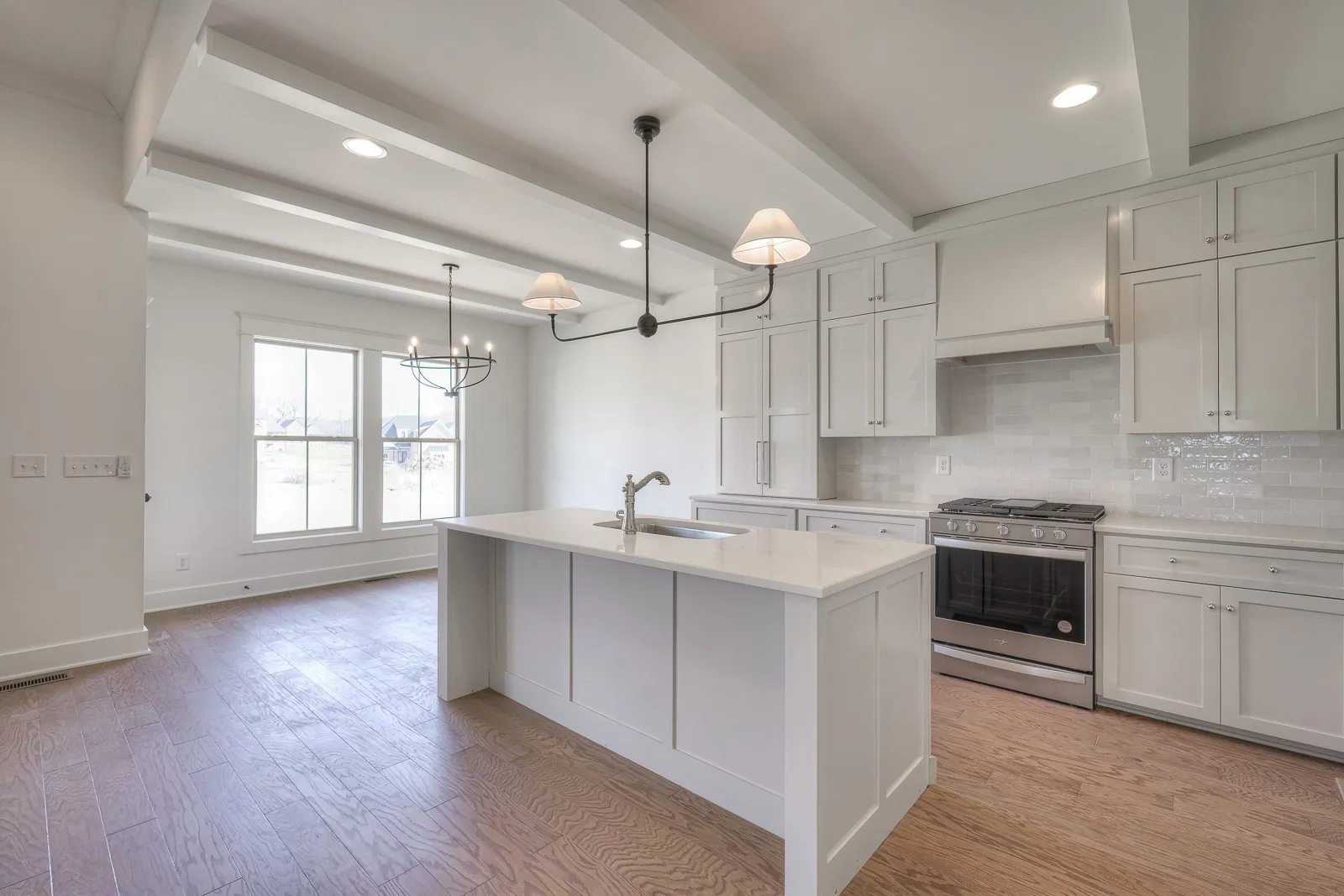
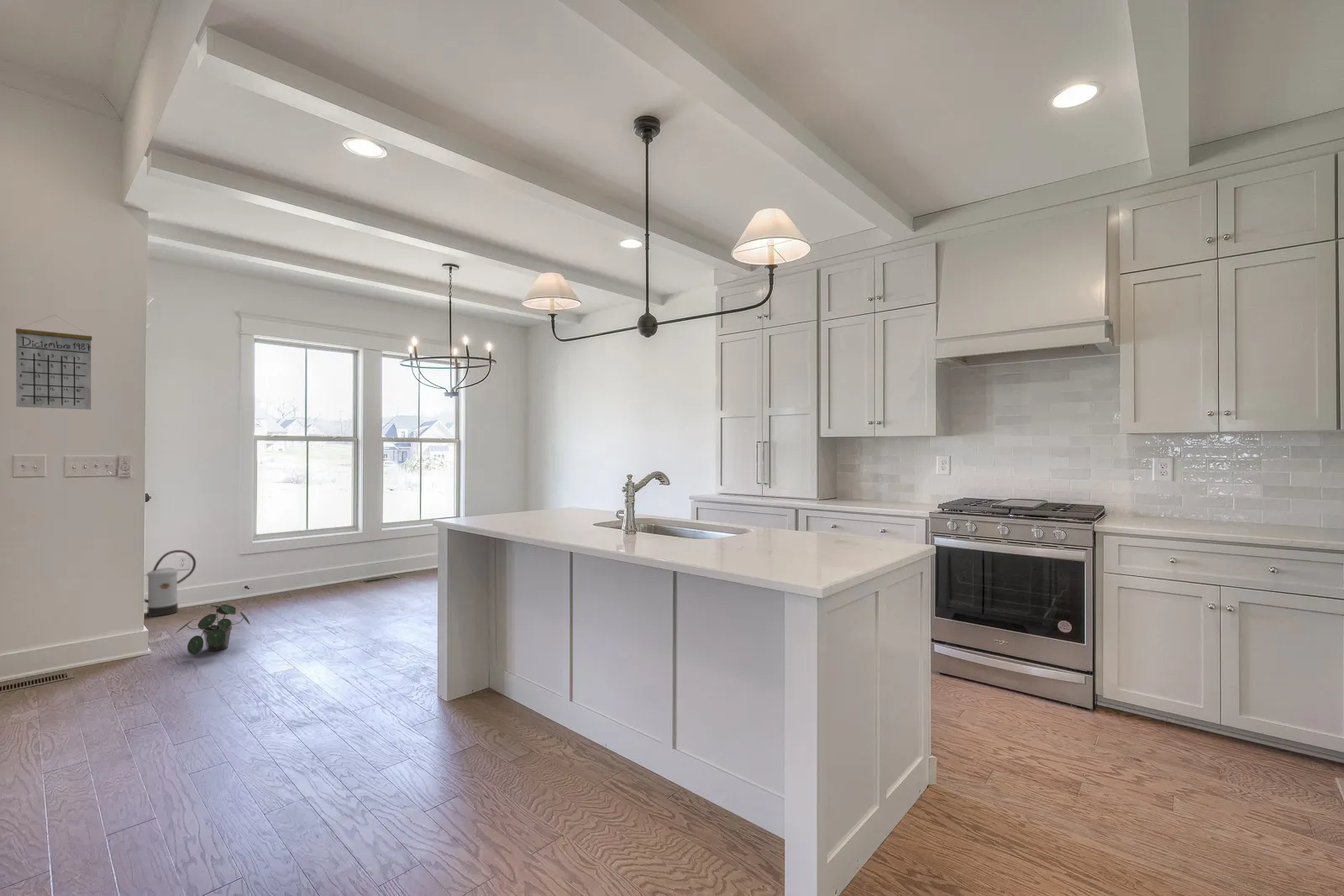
+ calendar [15,314,93,411]
+ watering can [144,549,197,617]
+ potted plant [176,604,251,656]
